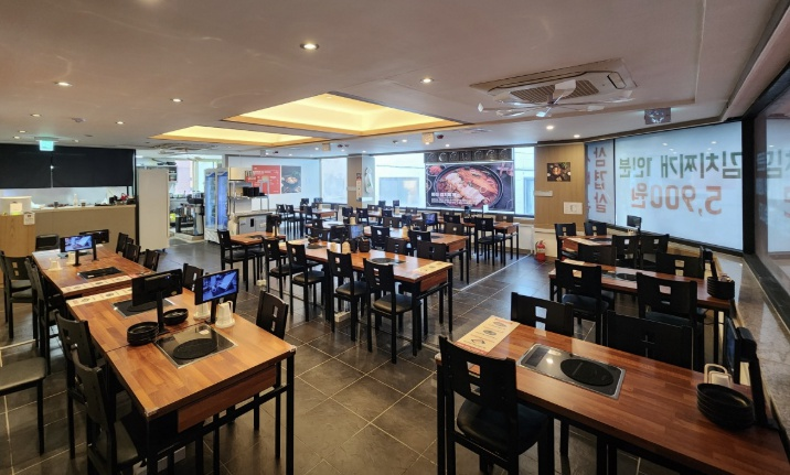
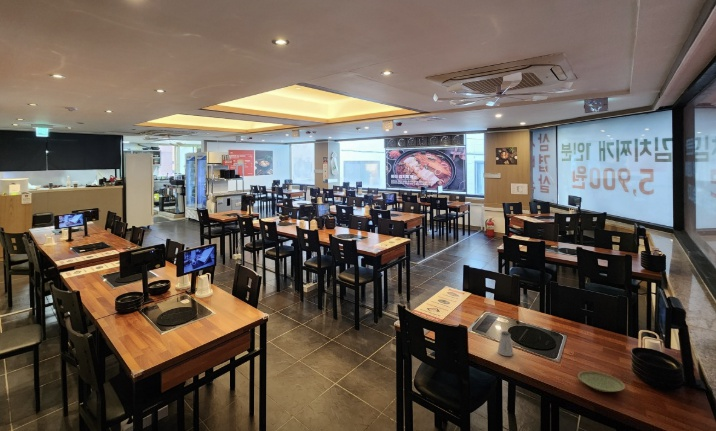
+ plate [577,370,626,393]
+ saltshaker [496,330,515,357]
